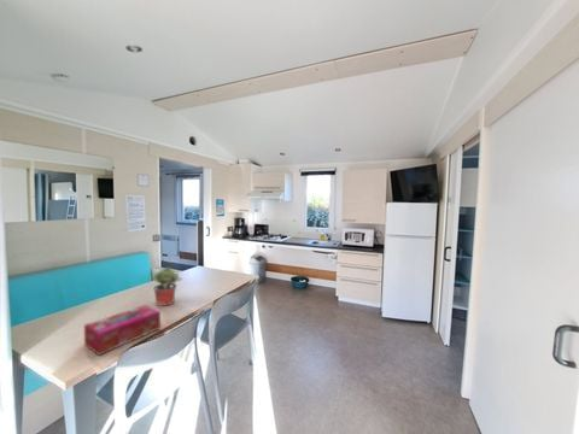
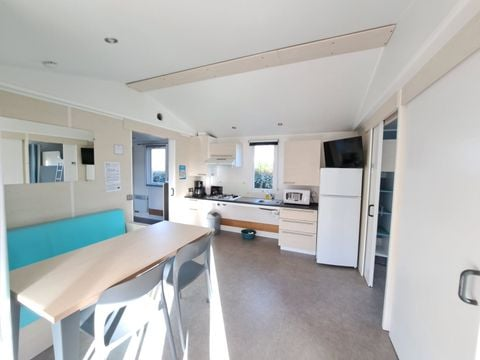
- potted plant [151,266,183,307]
- tissue box [83,304,162,357]
